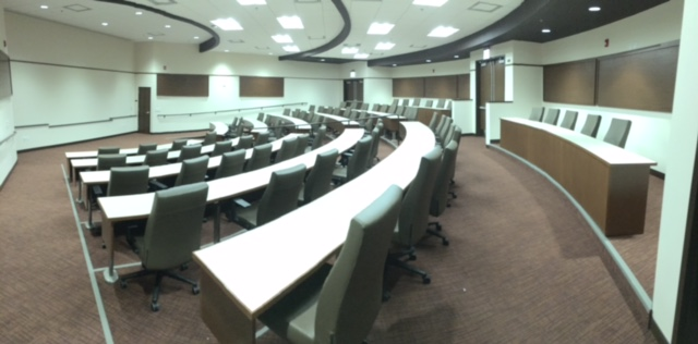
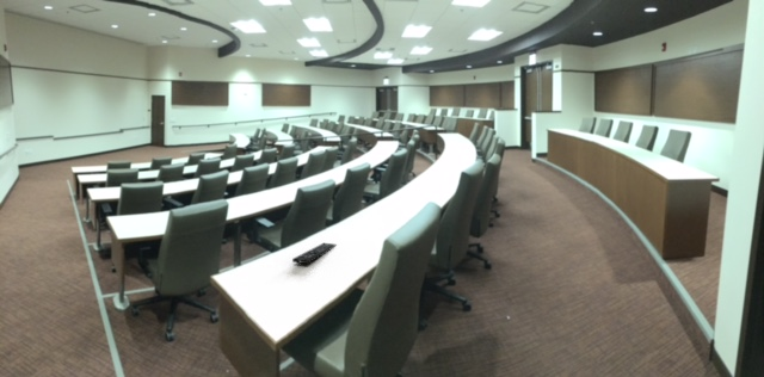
+ remote control [291,242,338,265]
